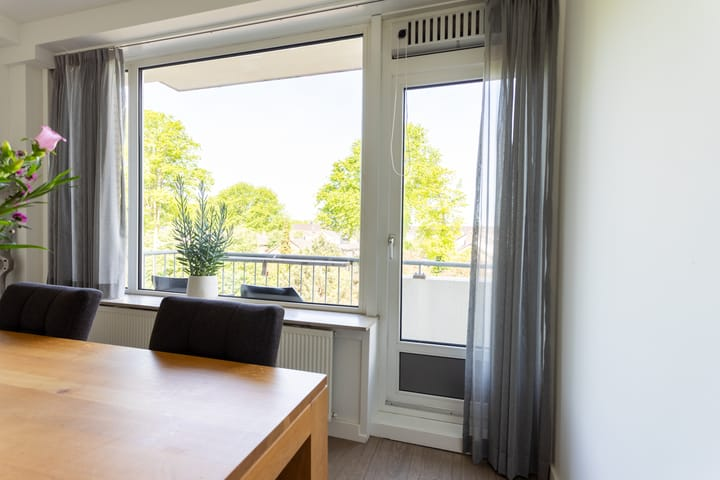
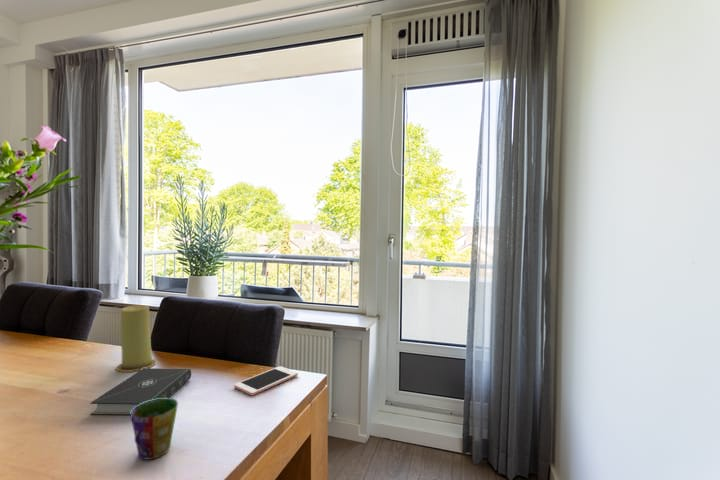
+ book [89,367,192,416]
+ candle [115,304,157,373]
+ cup [130,397,179,461]
+ cell phone [233,365,299,396]
